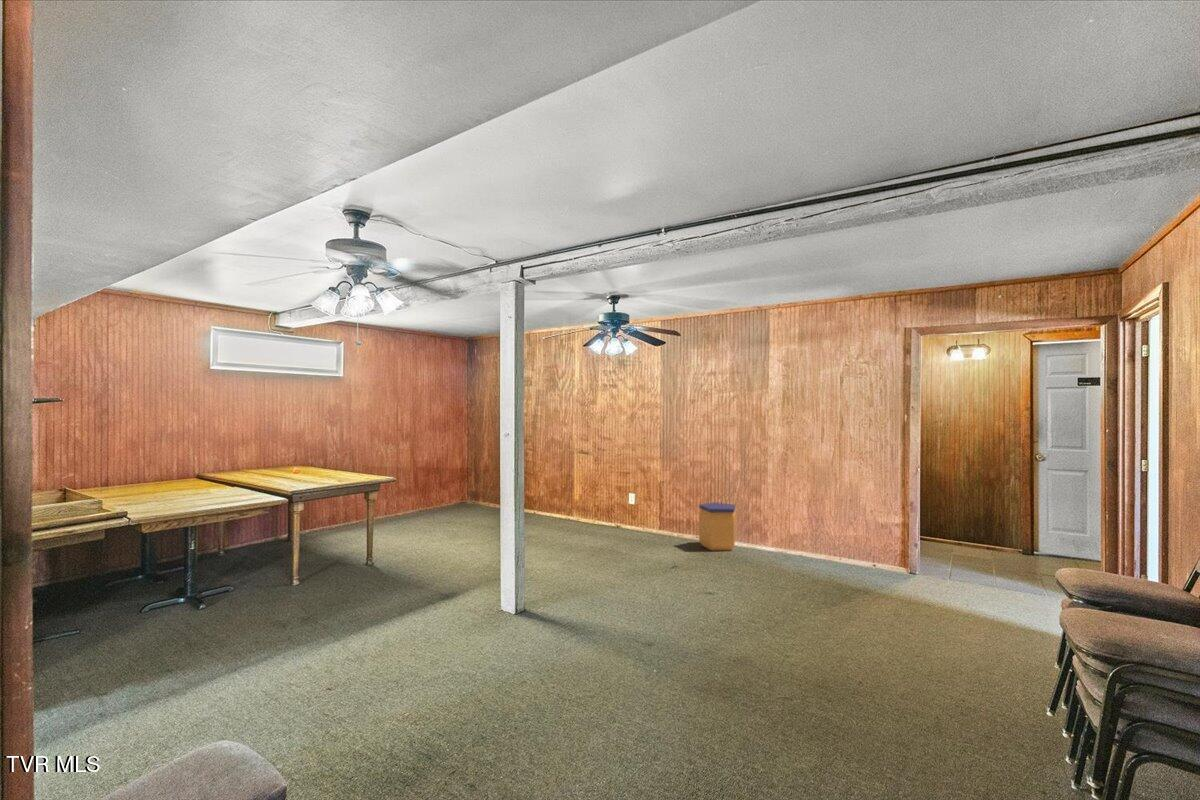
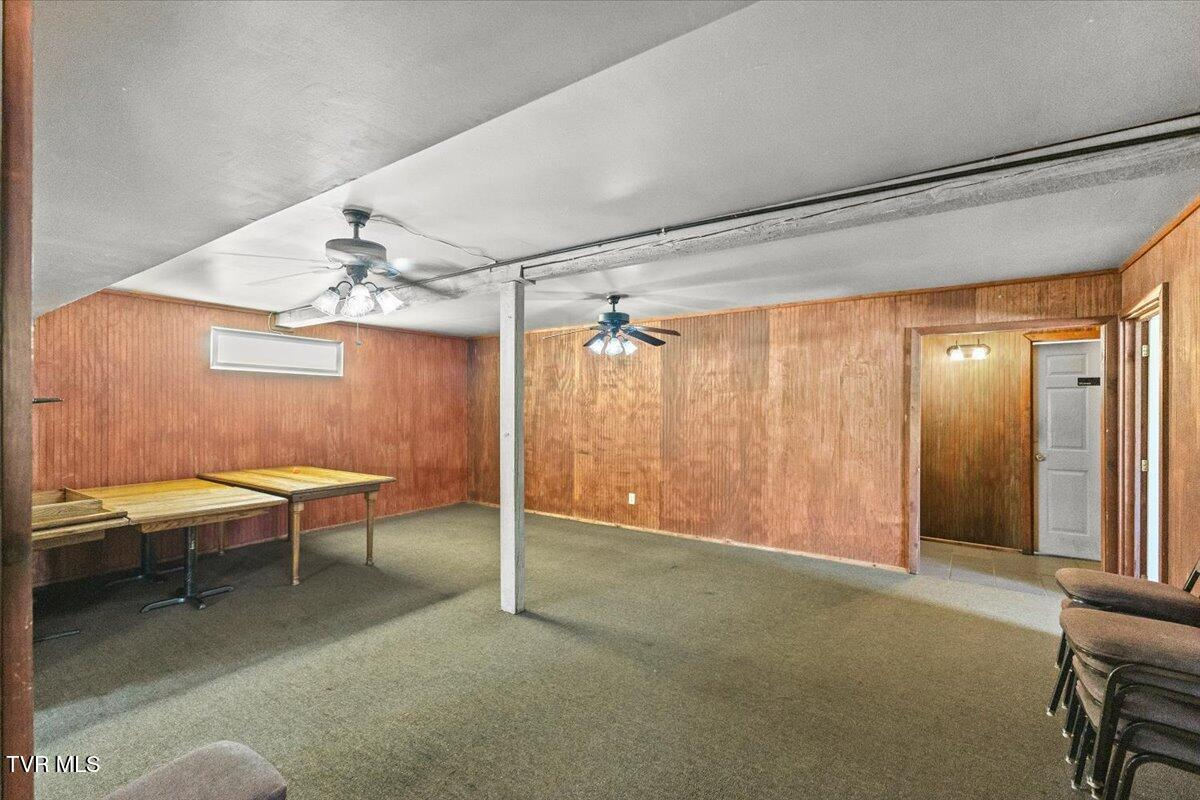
- trash can [698,501,736,551]
